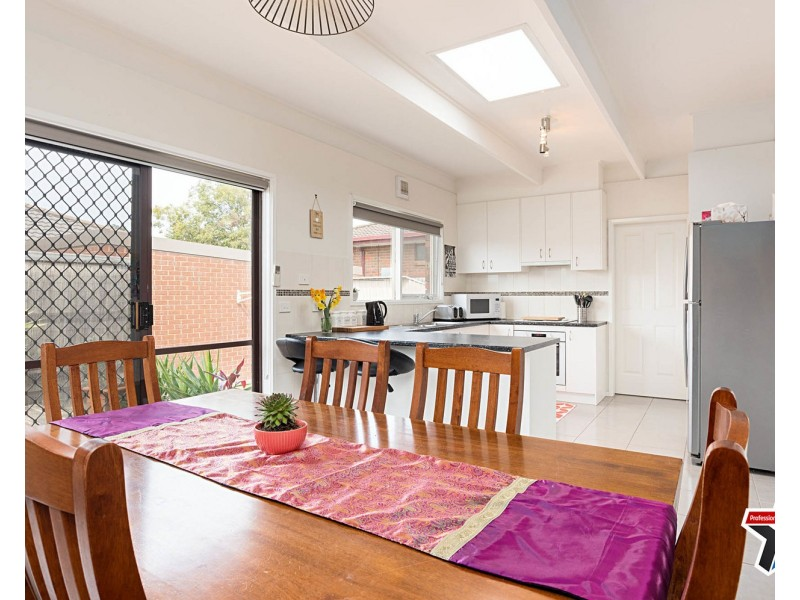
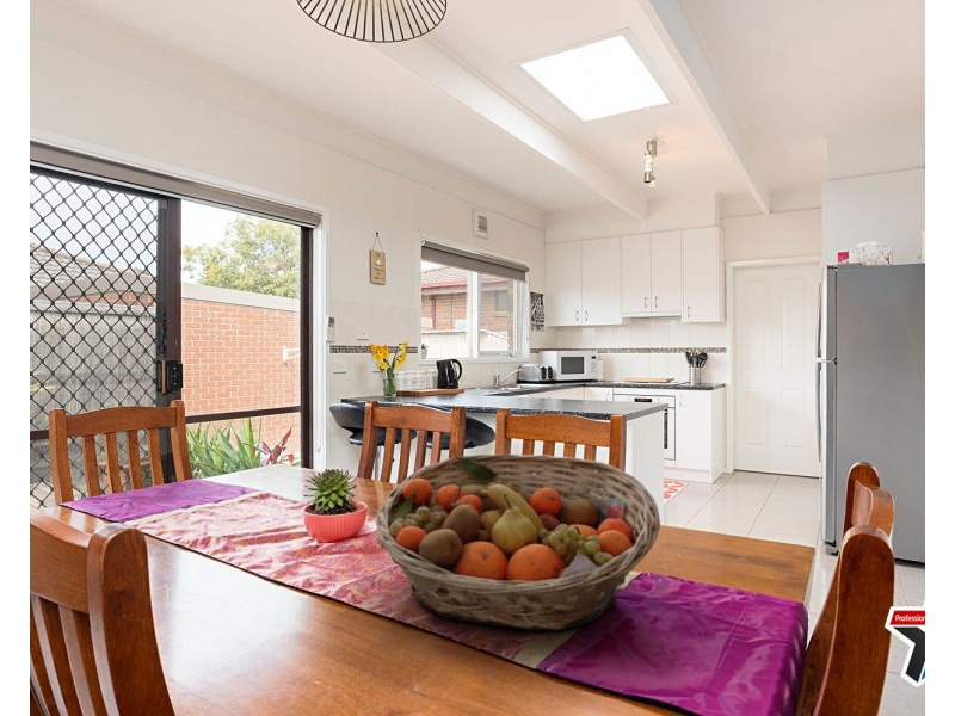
+ fruit basket [374,453,661,631]
